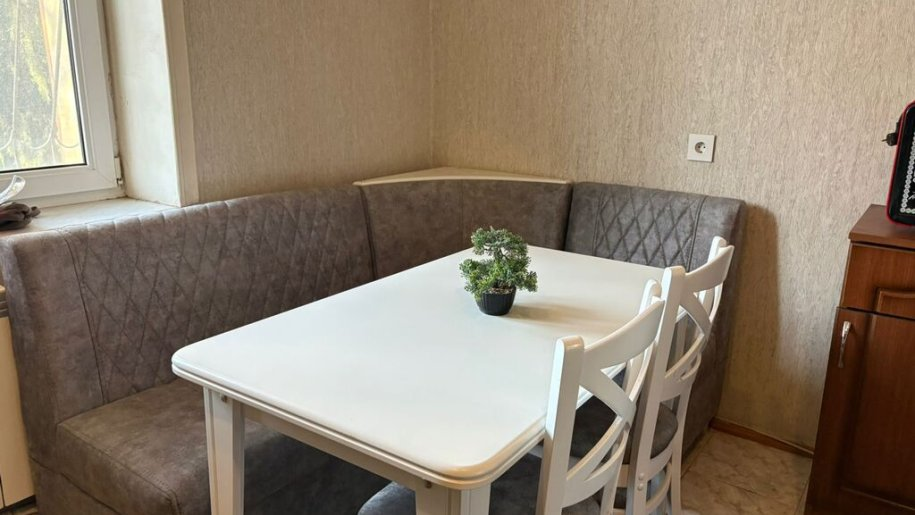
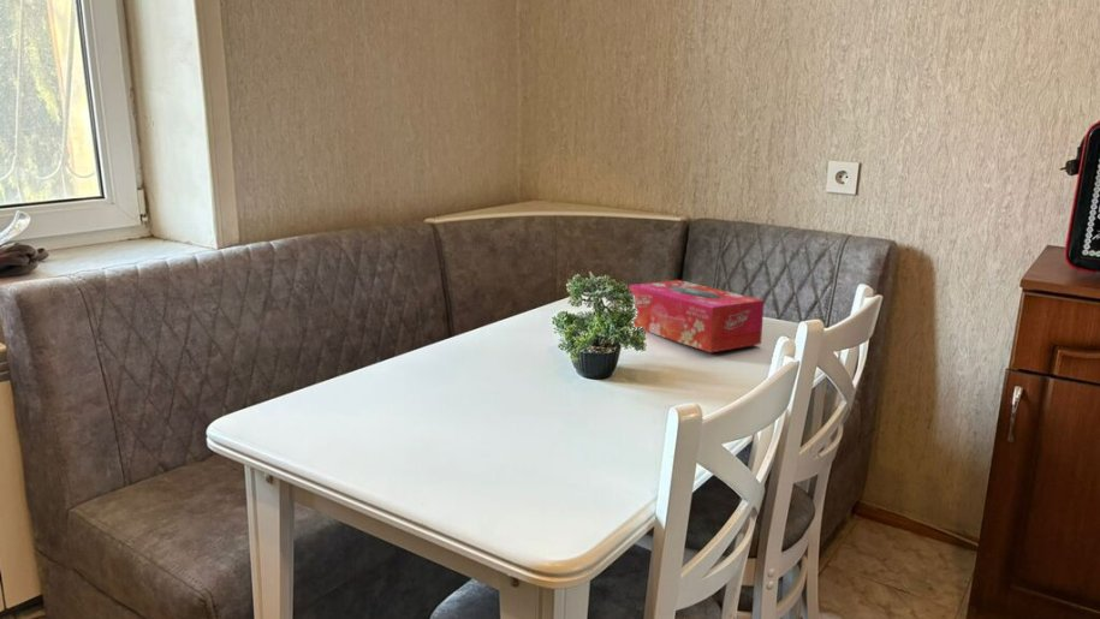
+ tissue box [629,279,766,353]
